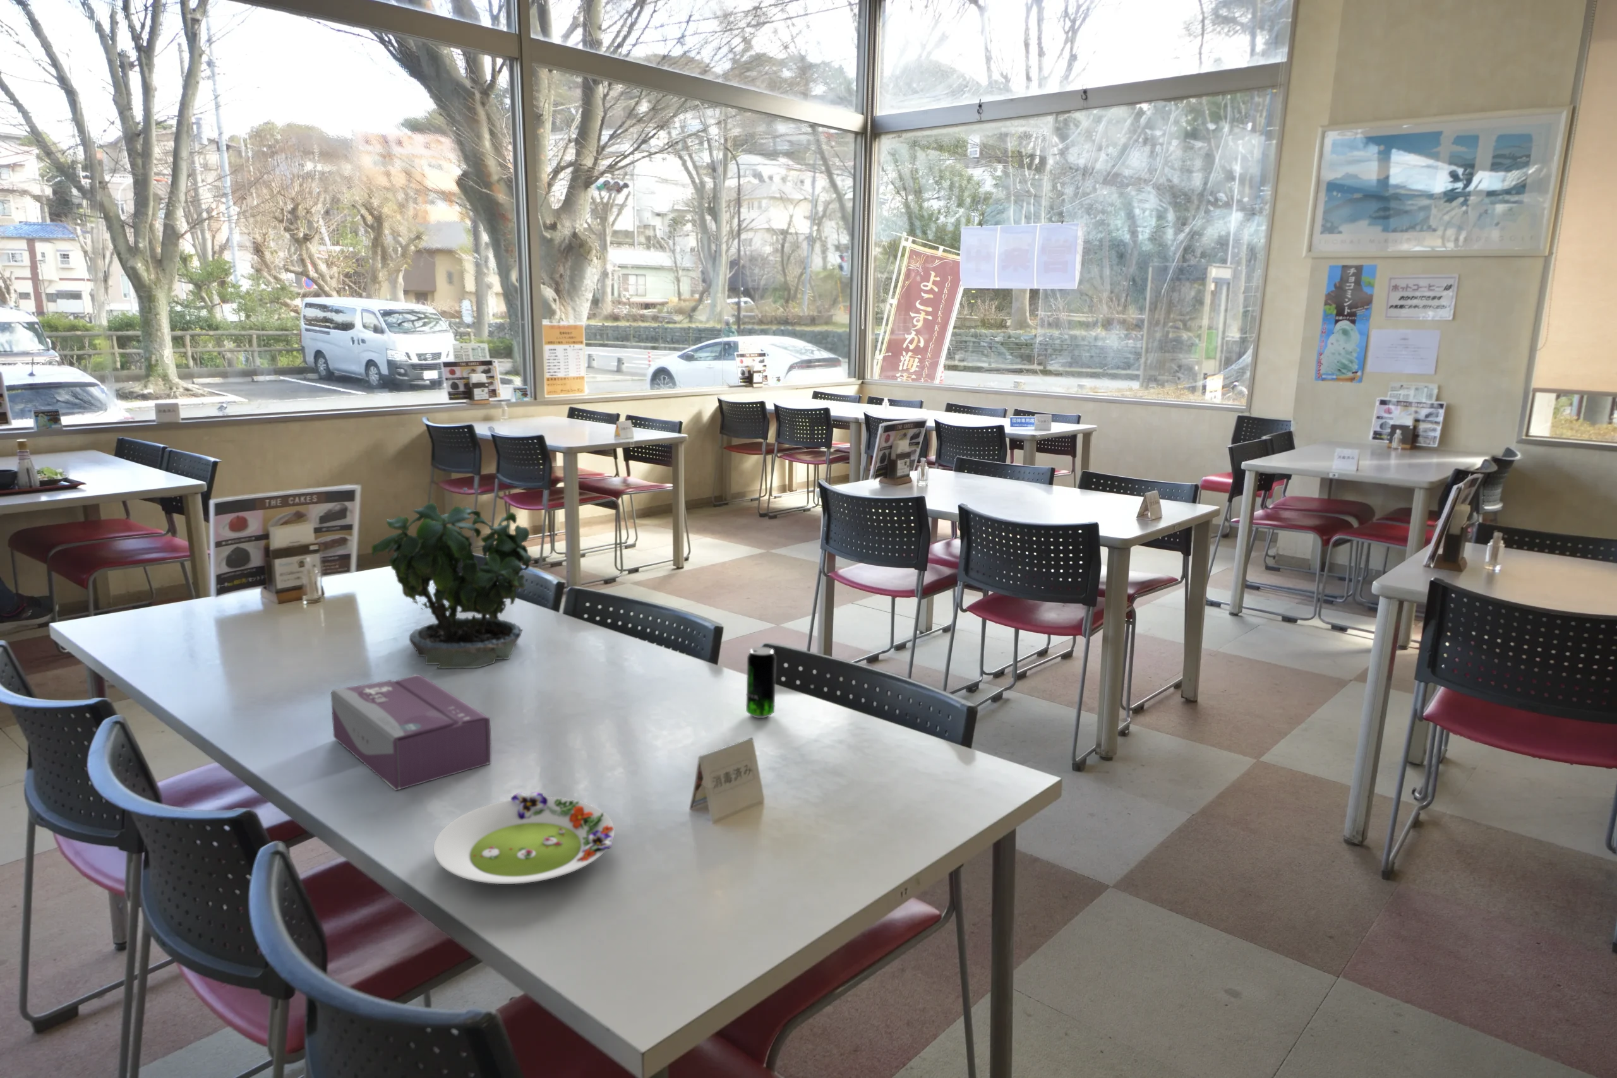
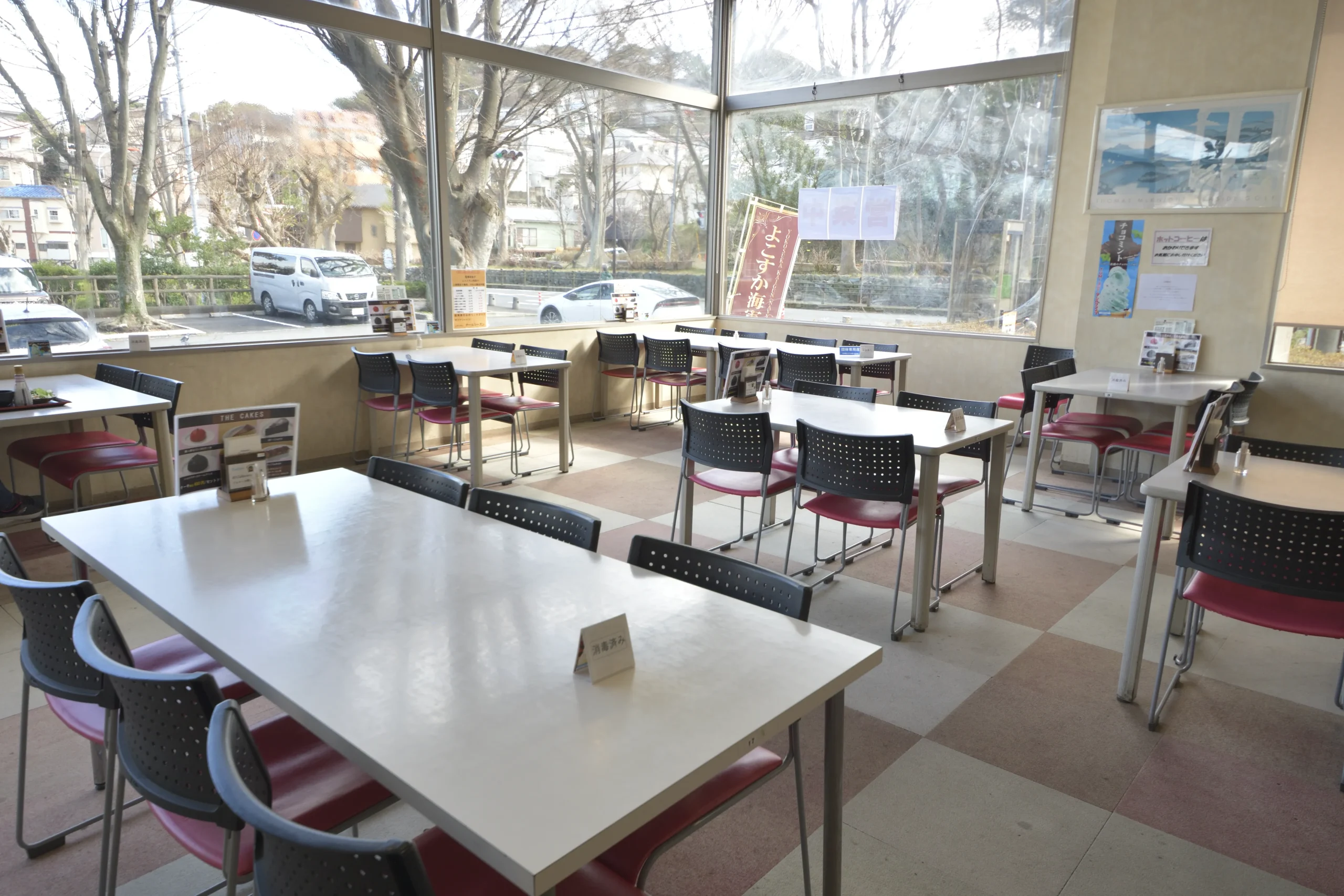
- tissue box [331,674,492,792]
- salad plate [433,792,615,884]
- potted plant [371,487,533,669]
- beverage can [745,646,777,718]
